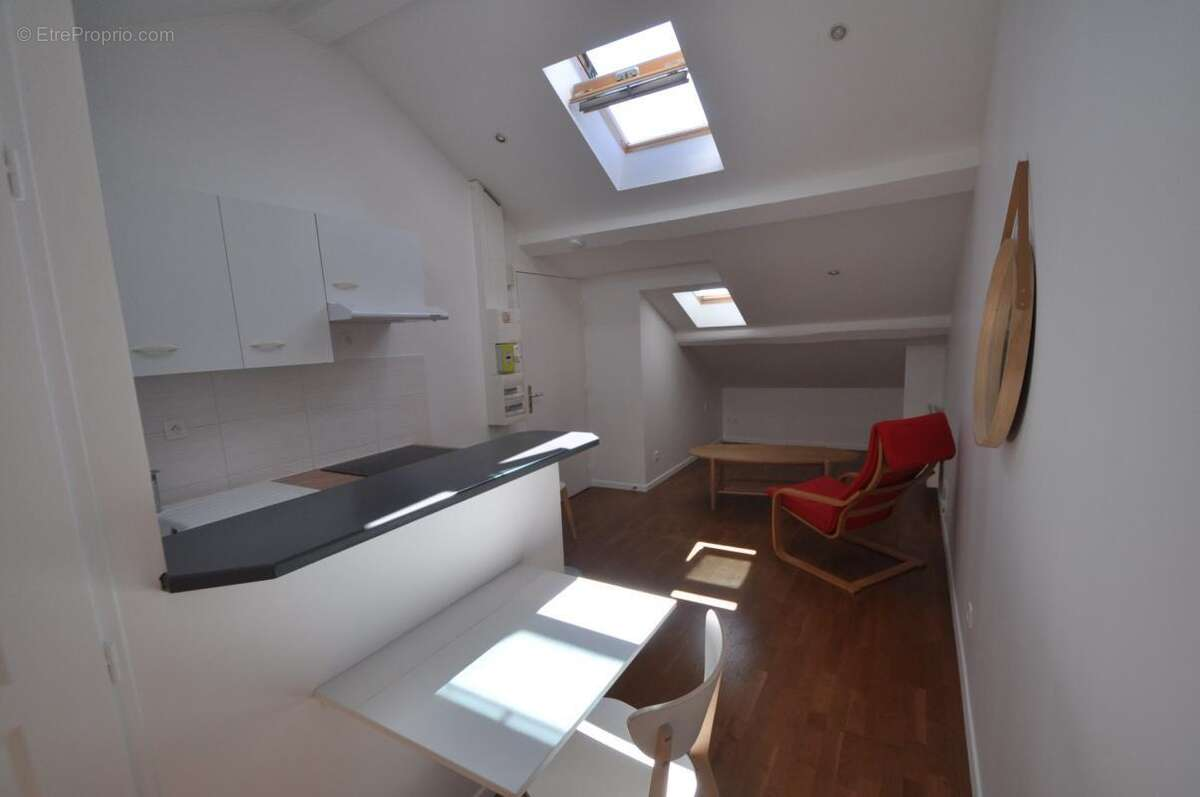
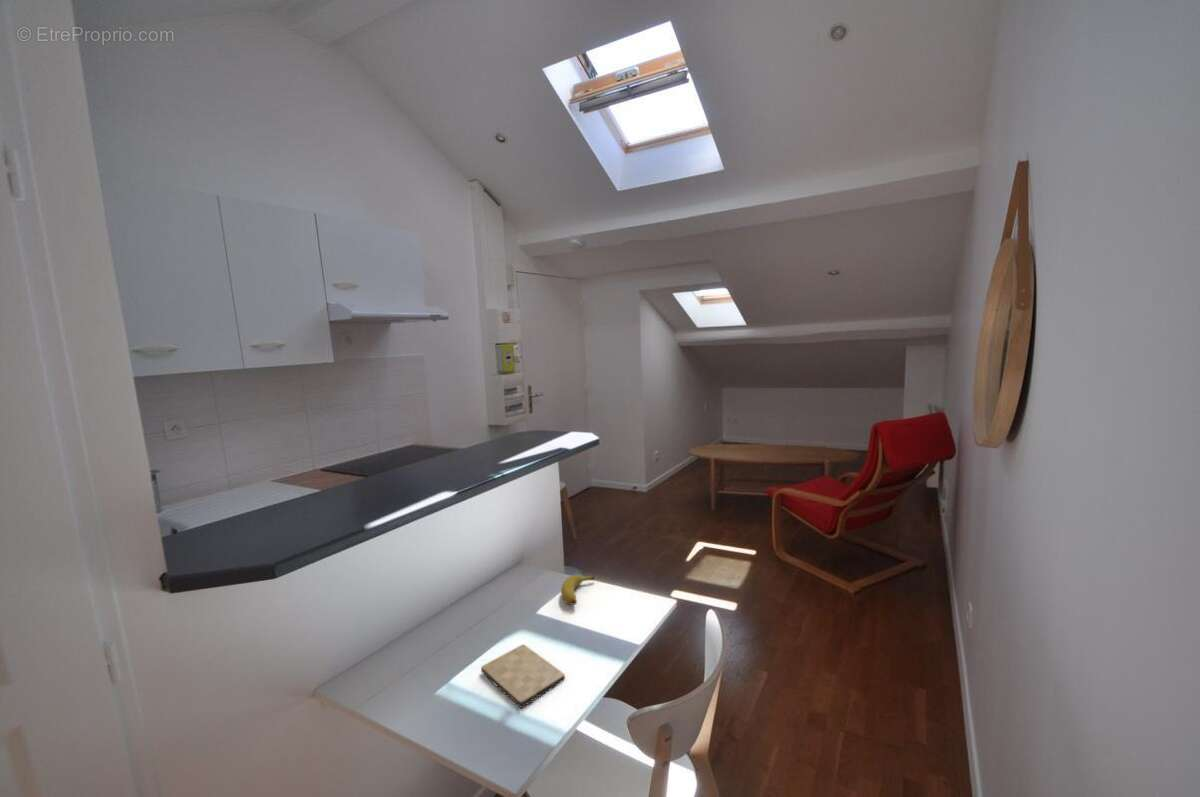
+ banana [560,574,596,606]
+ cutting board [480,643,566,709]
